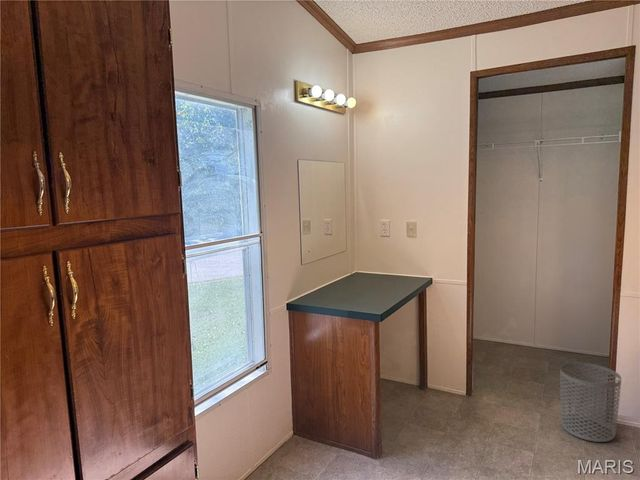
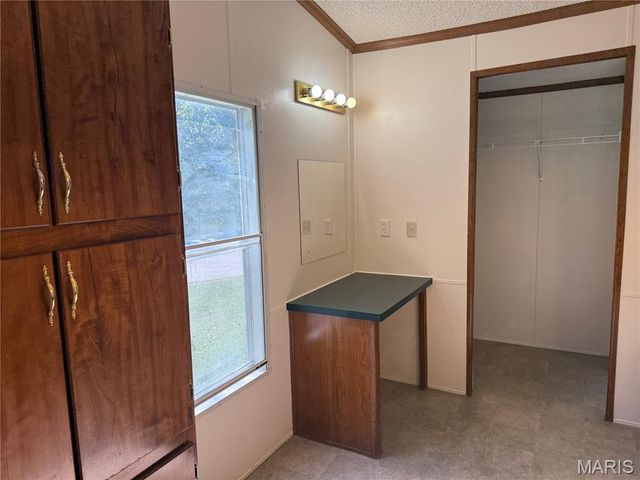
- waste bin [559,362,622,443]
